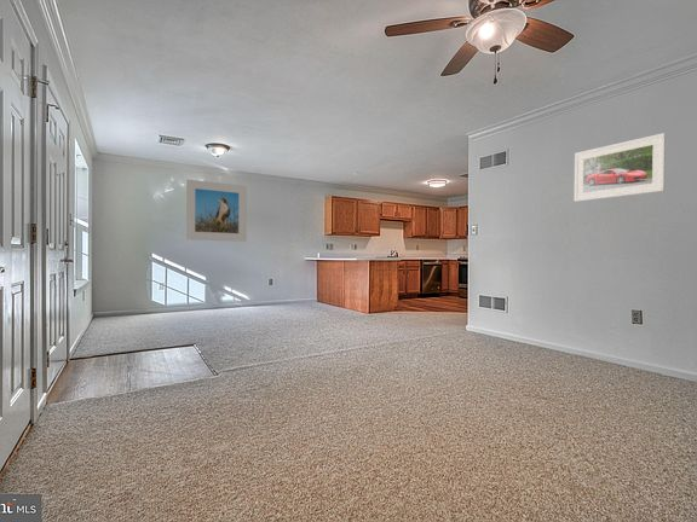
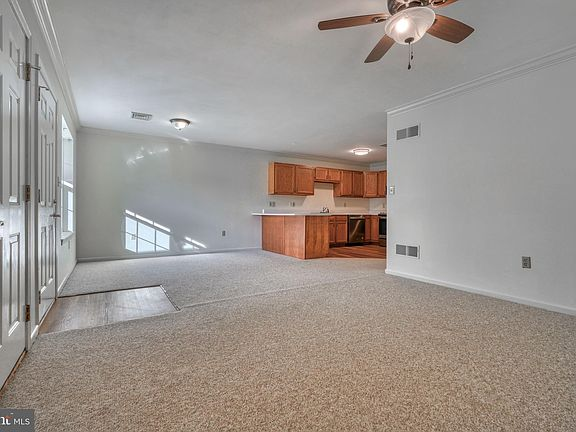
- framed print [574,132,667,203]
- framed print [185,178,248,243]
